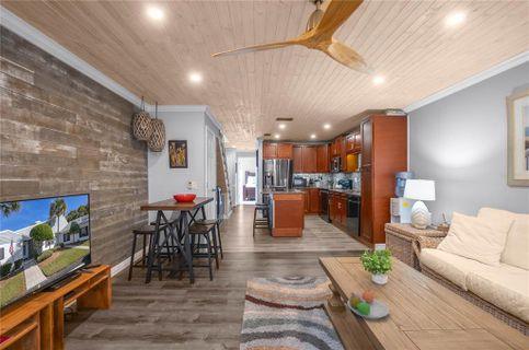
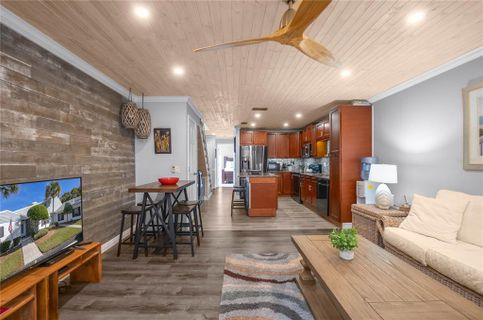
- fruit bowl [346,290,390,320]
